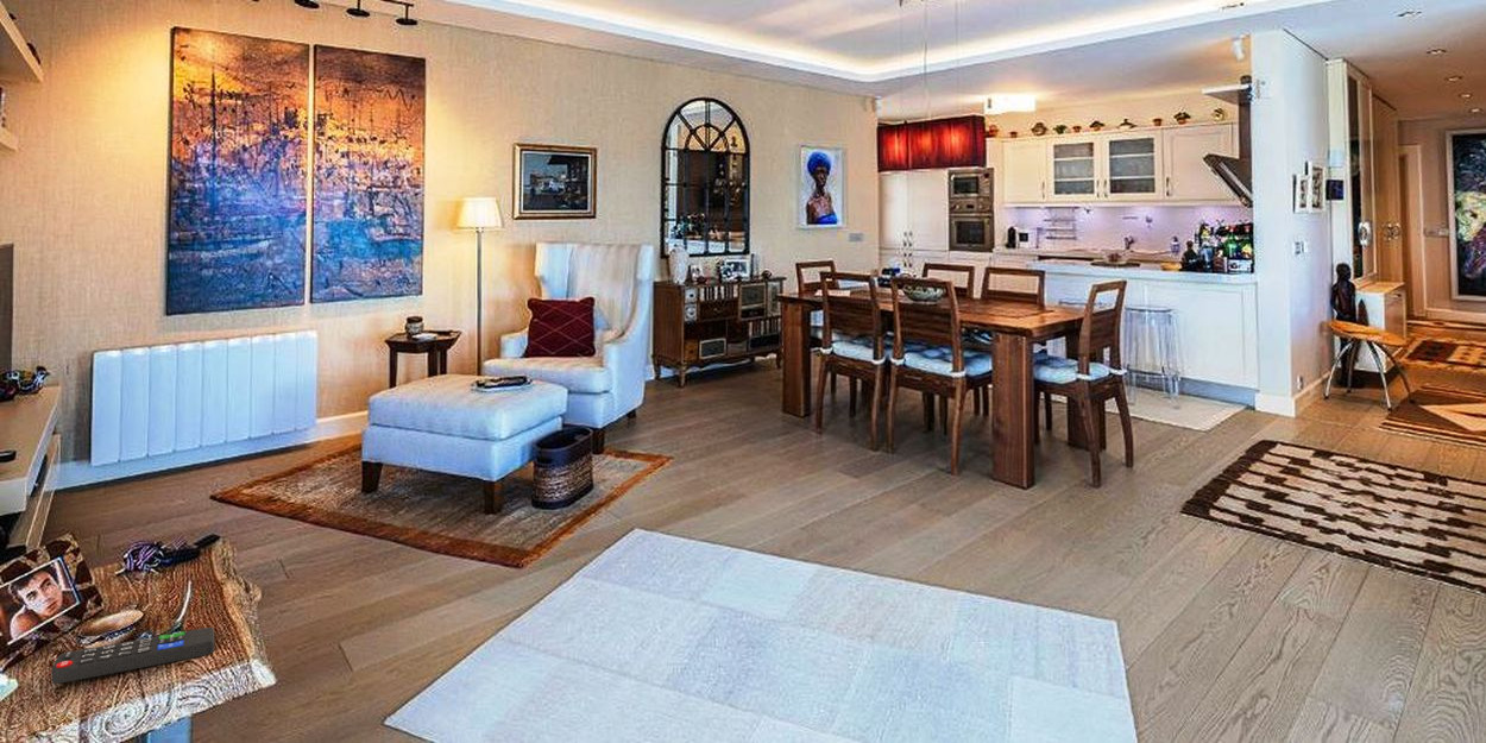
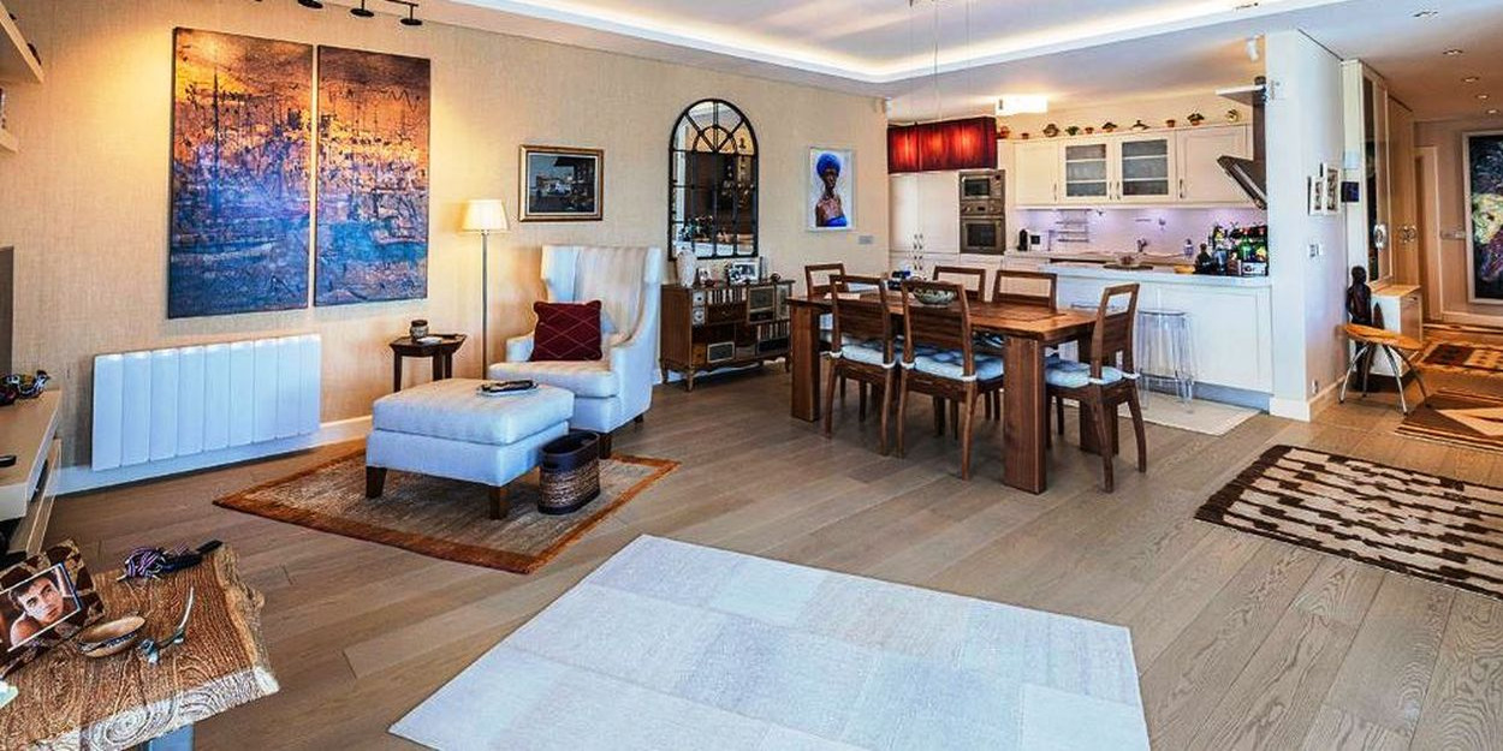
- remote control [51,626,215,685]
